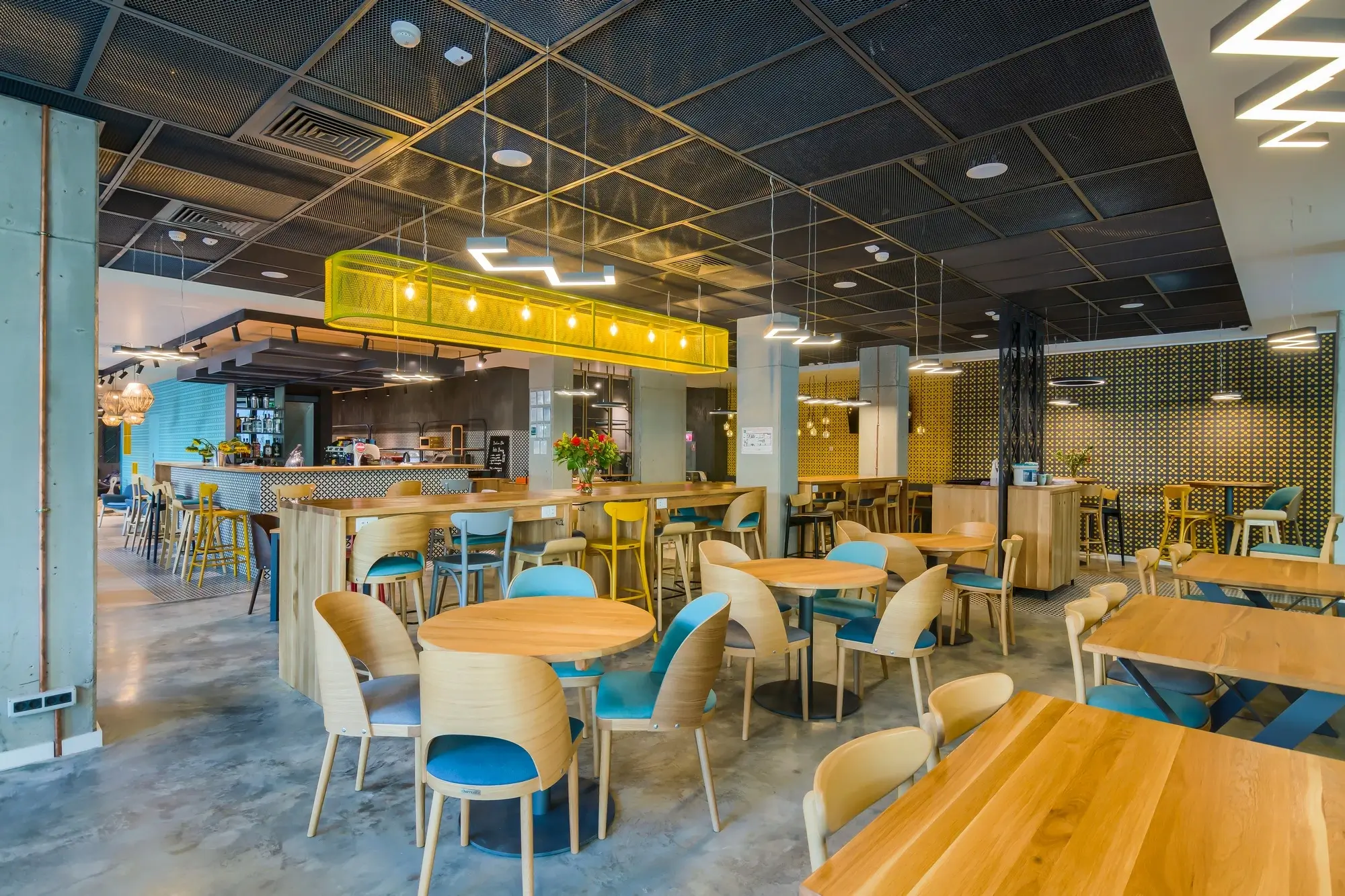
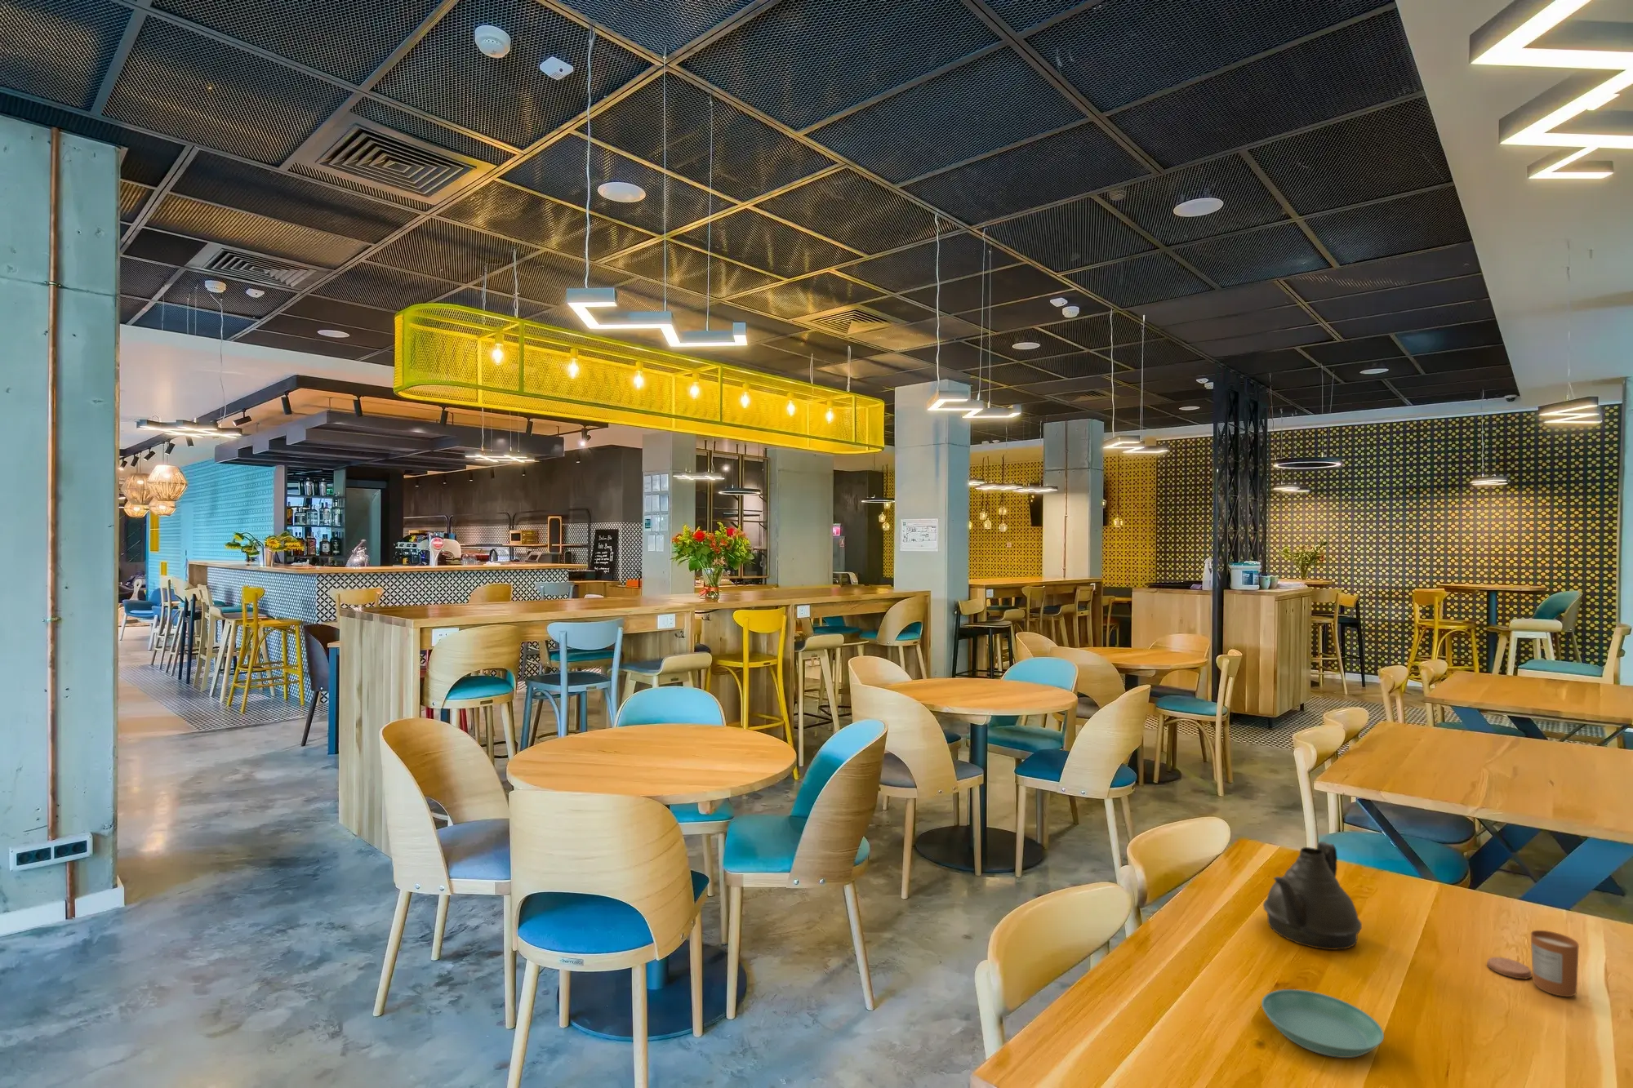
+ saucer [1260,988,1385,1059]
+ teapot [1263,840,1362,951]
+ candle [1486,930,1580,997]
